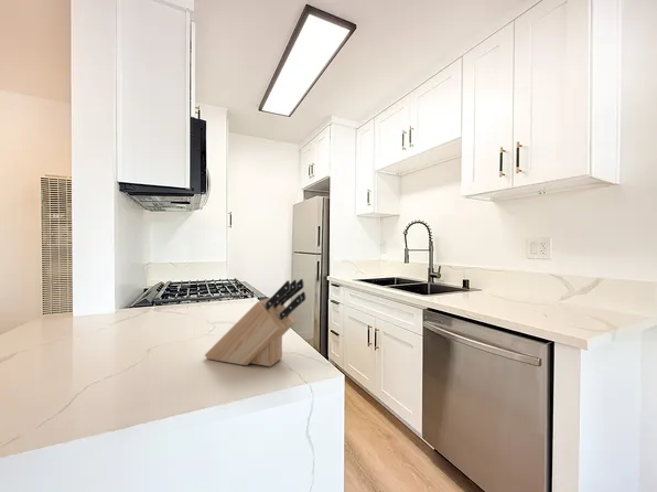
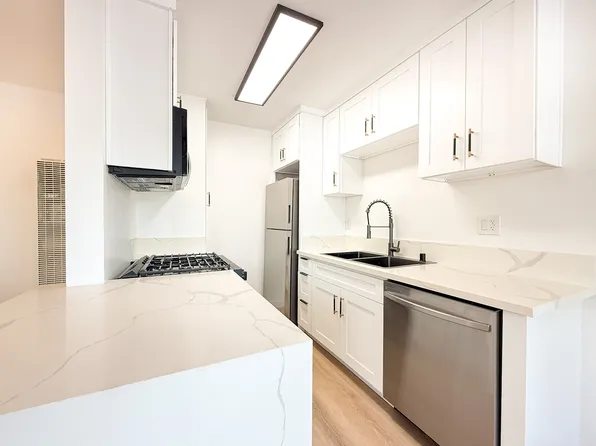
- knife block [204,278,306,367]
